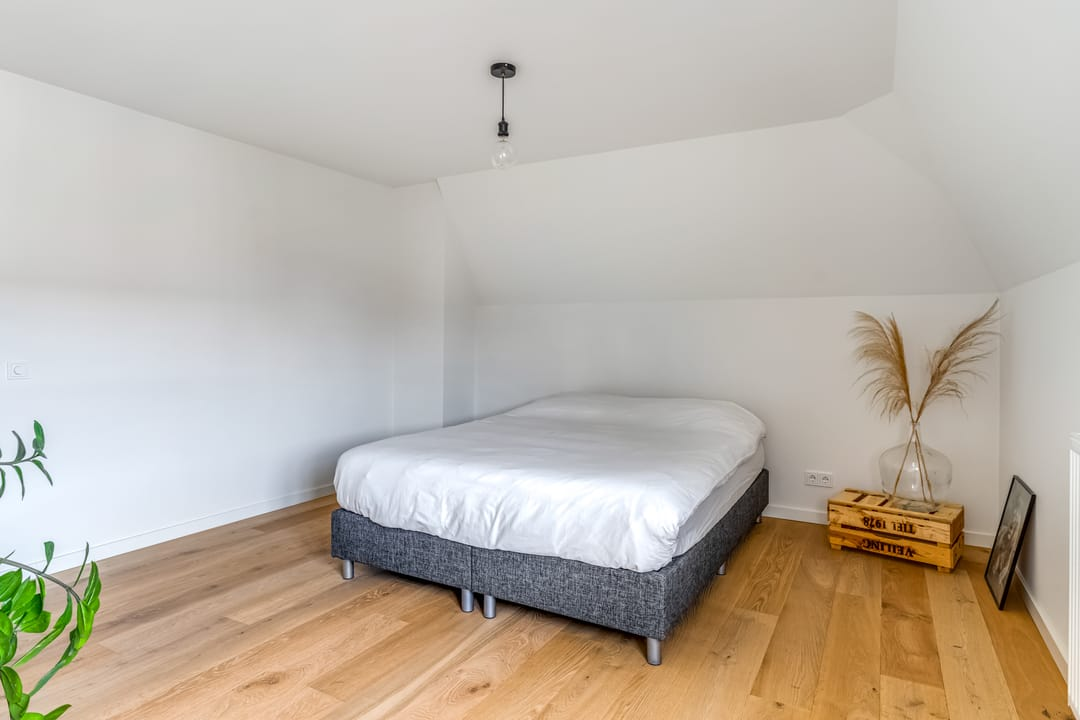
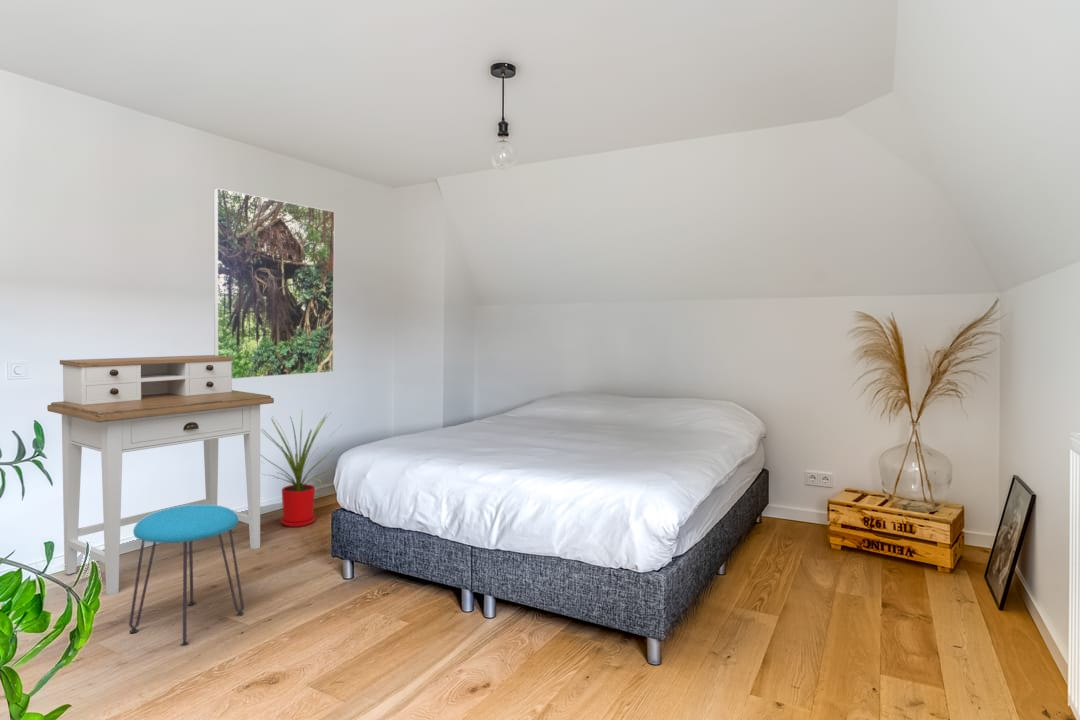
+ desk [46,354,275,596]
+ stool [128,505,245,647]
+ house plant [260,411,341,528]
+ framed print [213,187,336,380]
